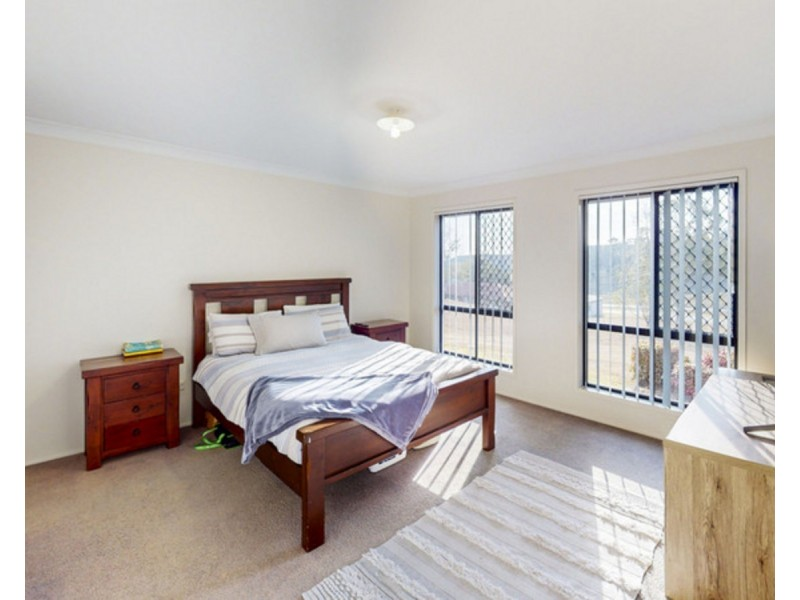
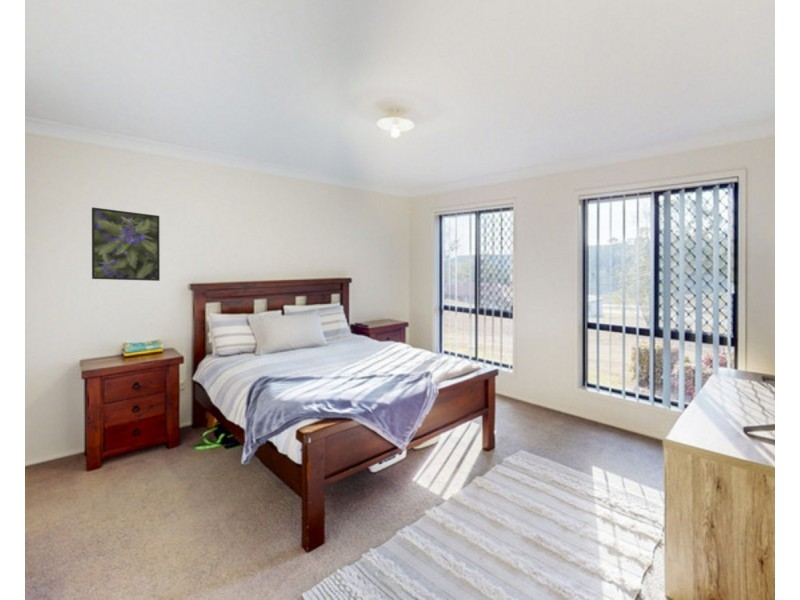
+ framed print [91,206,161,282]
